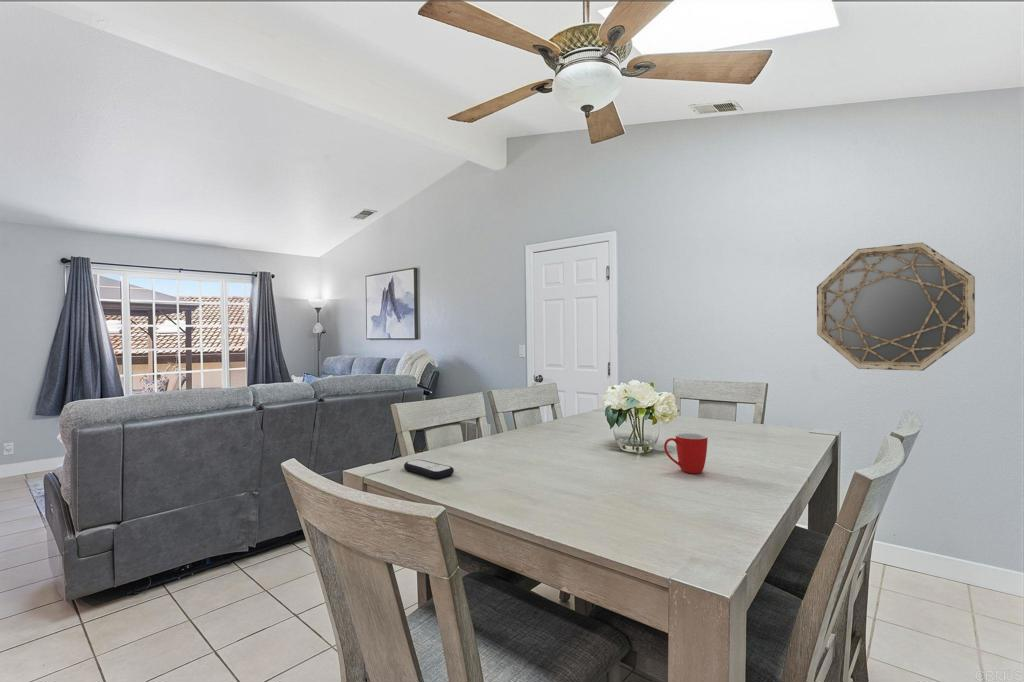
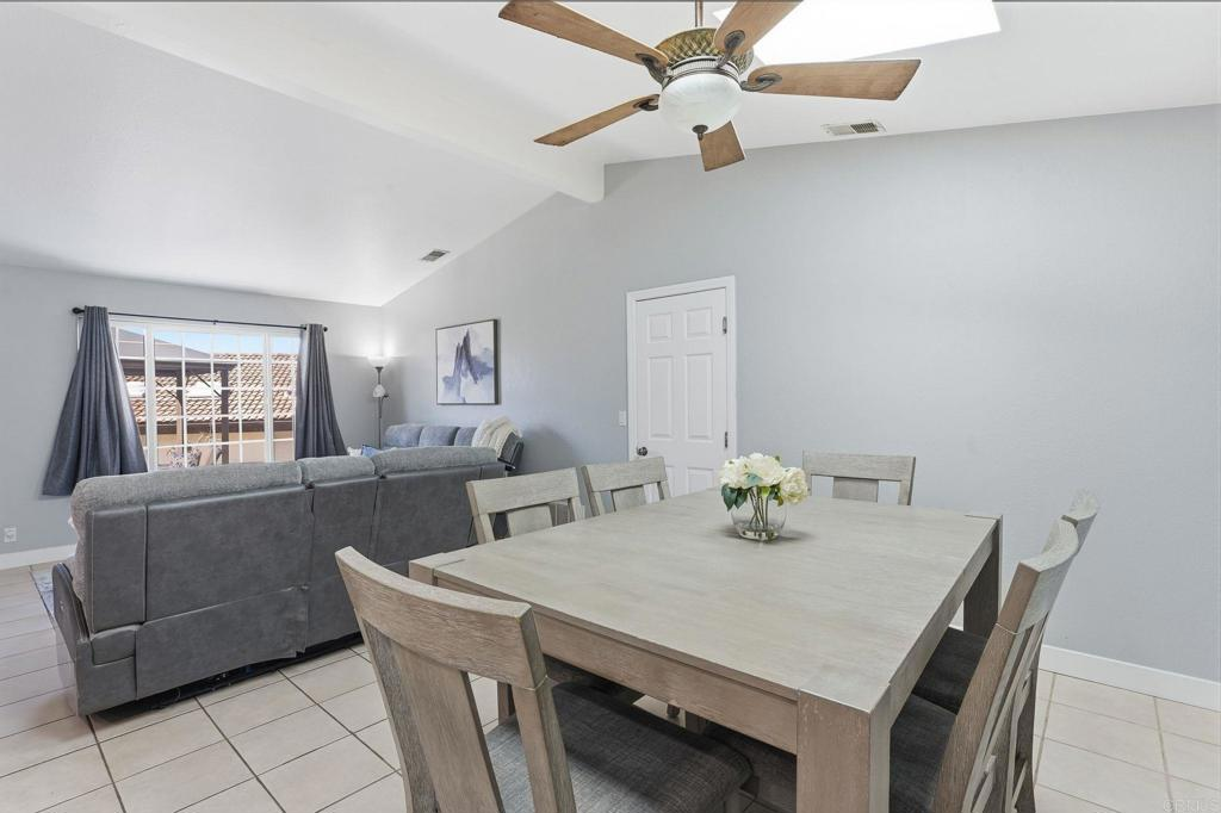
- remote control [403,459,455,480]
- mug [663,432,709,475]
- home mirror [816,242,976,372]
